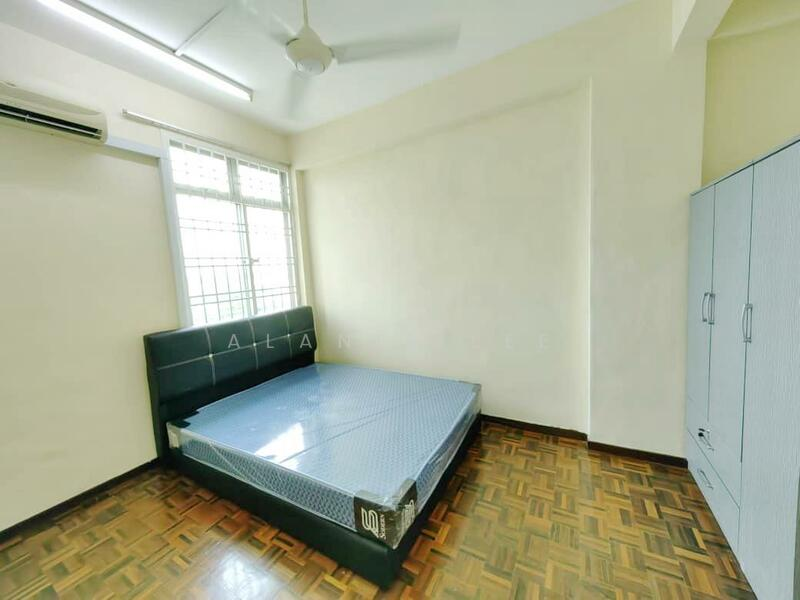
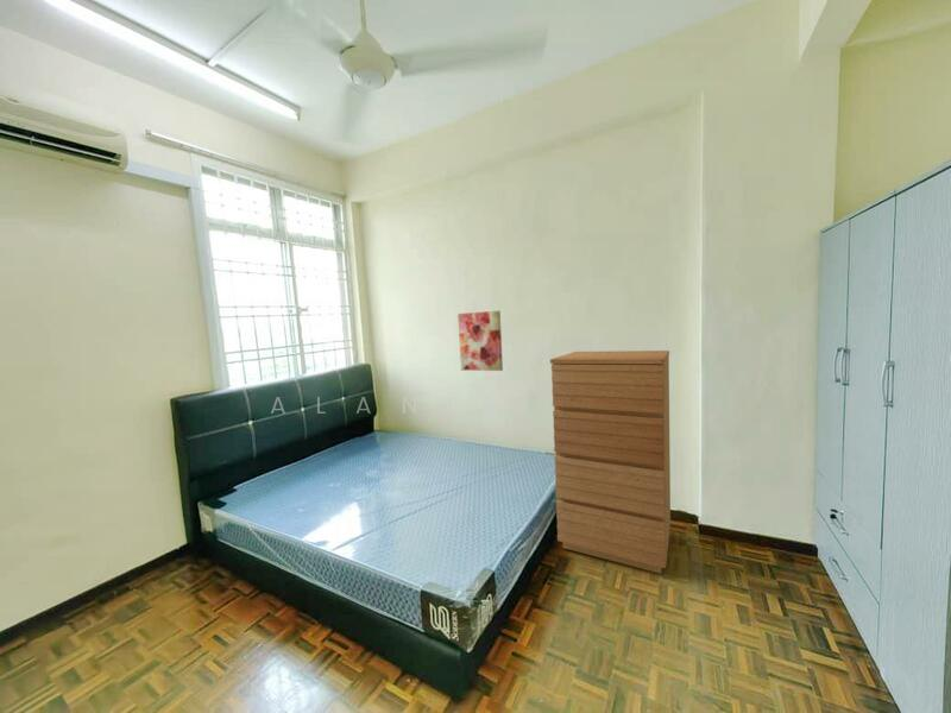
+ wall art [456,310,504,372]
+ dresser [549,349,672,575]
